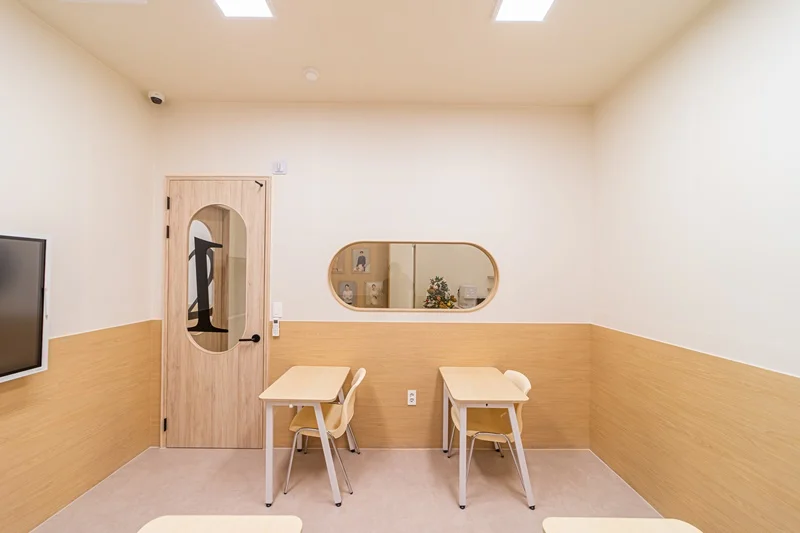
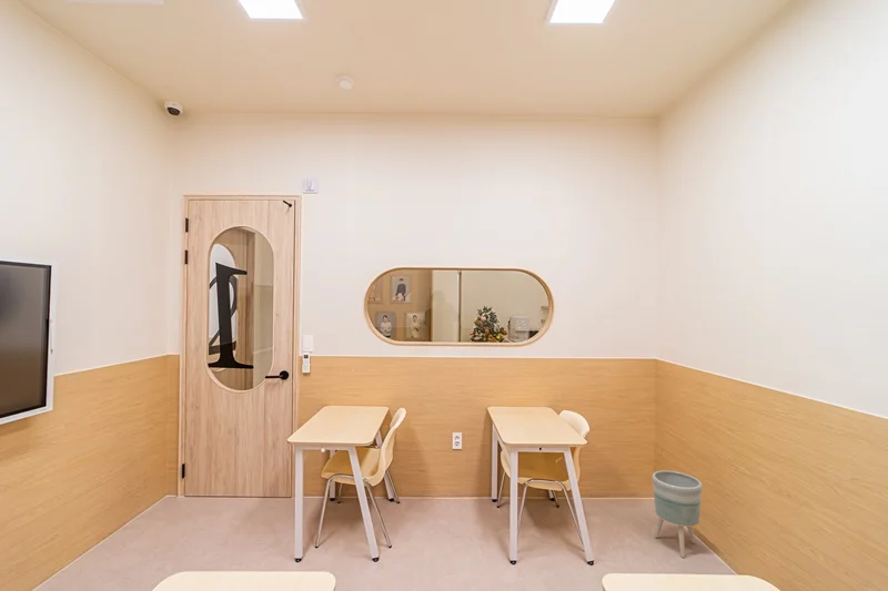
+ planter [652,469,703,559]
